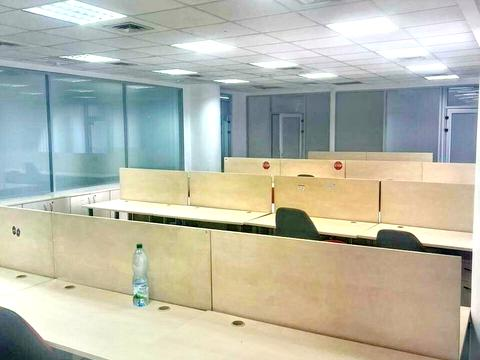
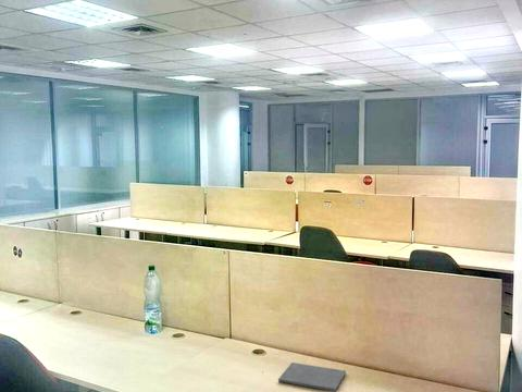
+ notepad [277,362,347,392]
